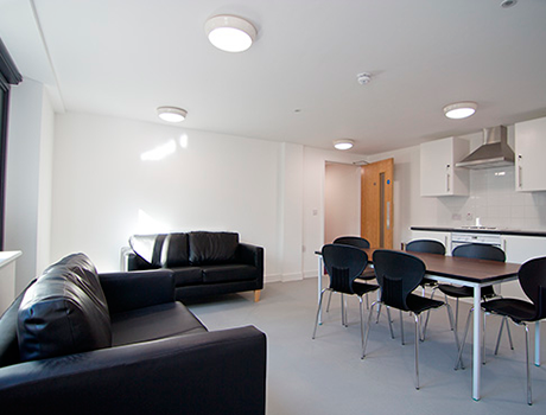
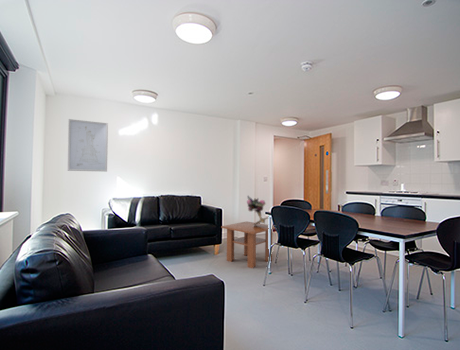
+ coffee table [220,220,276,269]
+ wall art [67,118,109,173]
+ bouquet [246,194,269,226]
